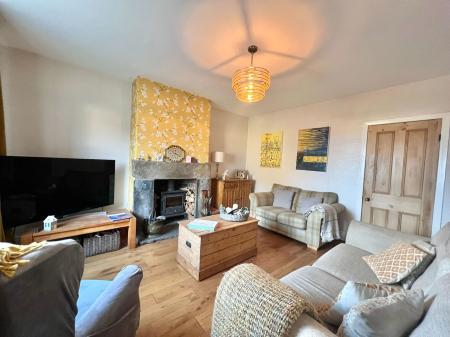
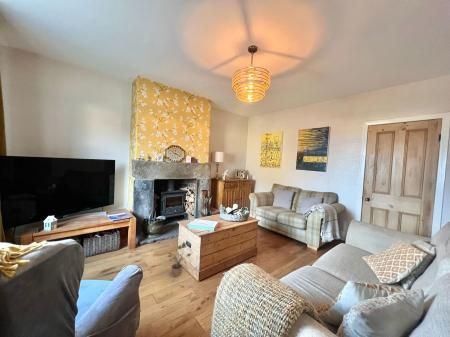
+ potted plant [167,240,193,277]
